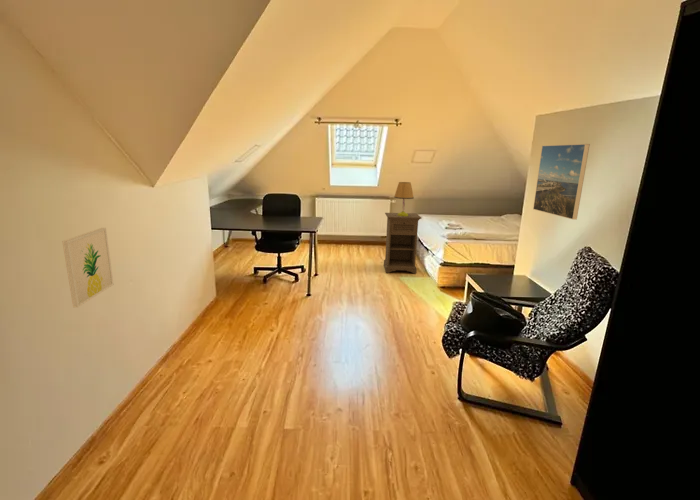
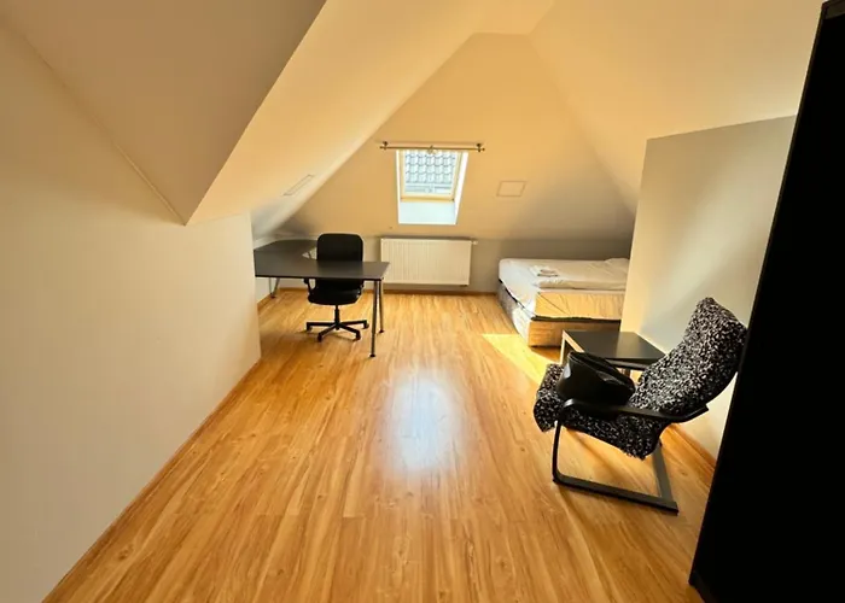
- nightstand [383,212,422,275]
- table lamp [393,181,415,216]
- wall art [61,227,114,308]
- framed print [532,143,591,221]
